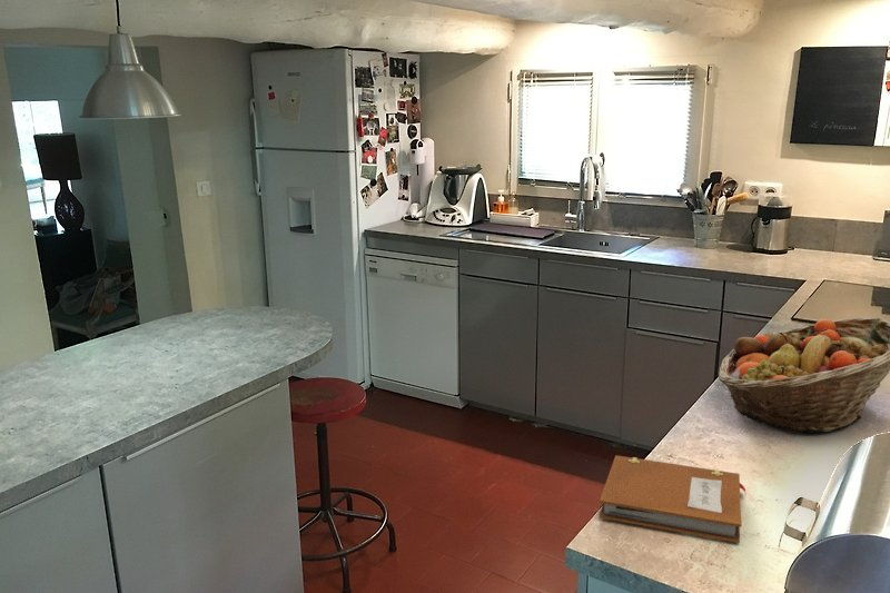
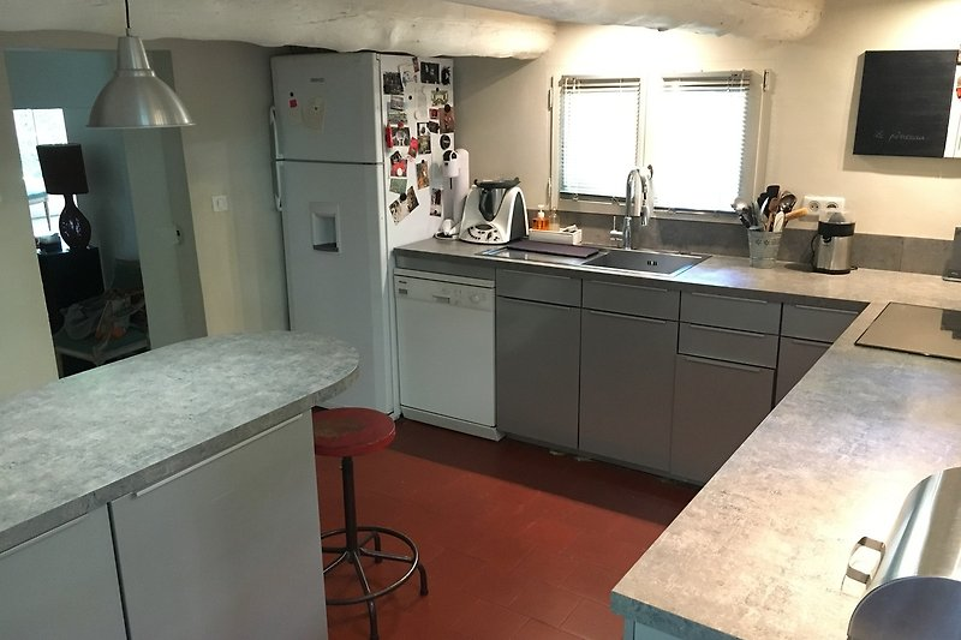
- fruit basket [718,317,890,434]
- notebook [597,454,748,544]
